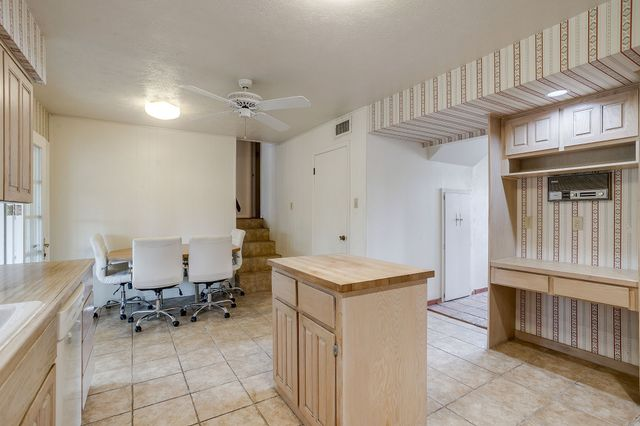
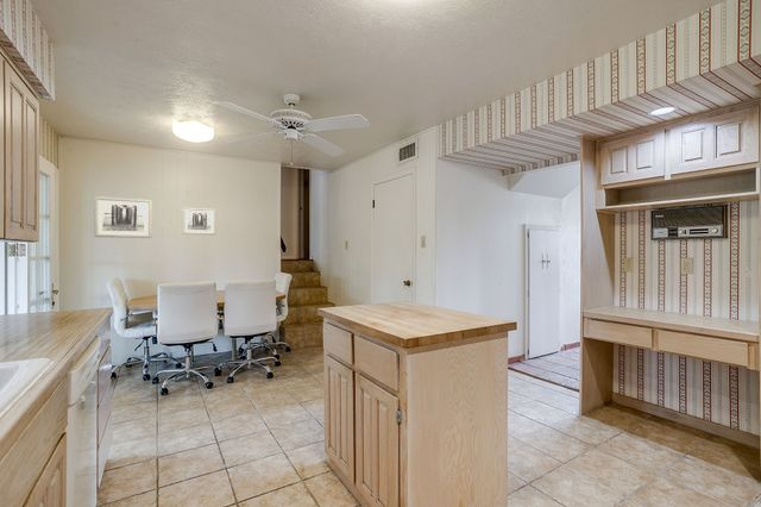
+ wall art [182,207,216,236]
+ wall art [93,195,153,239]
